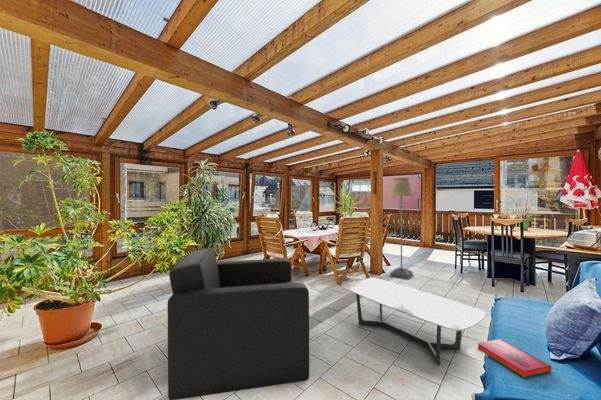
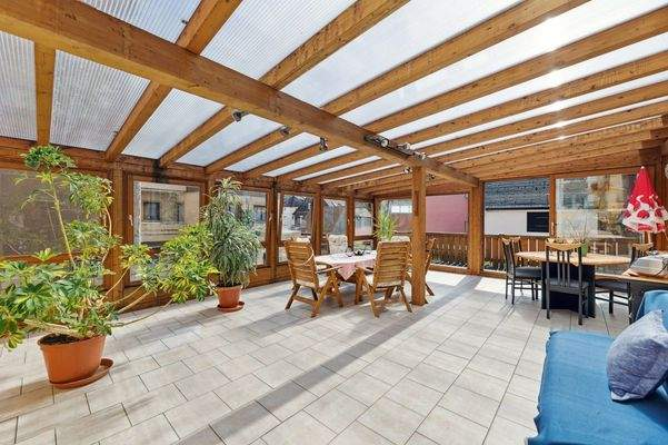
- floor lamp [387,177,416,280]
- armchair [167,247,310,400]
- hardback book [476,338,552,378]
- coffee table [342,277,486,366]
